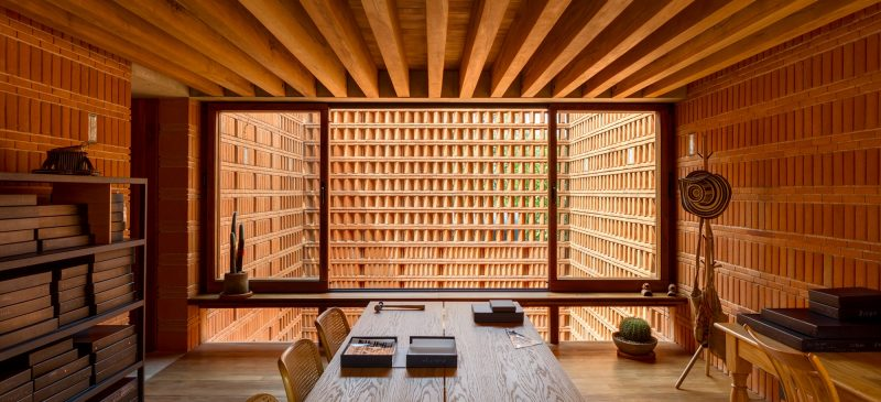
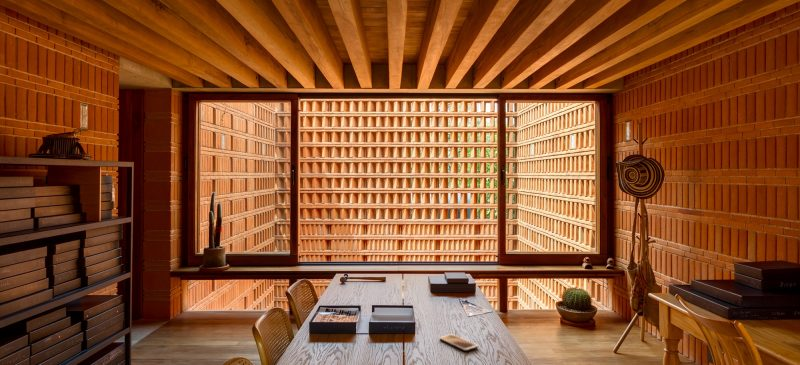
+ smartphone [439,333,479,352]
